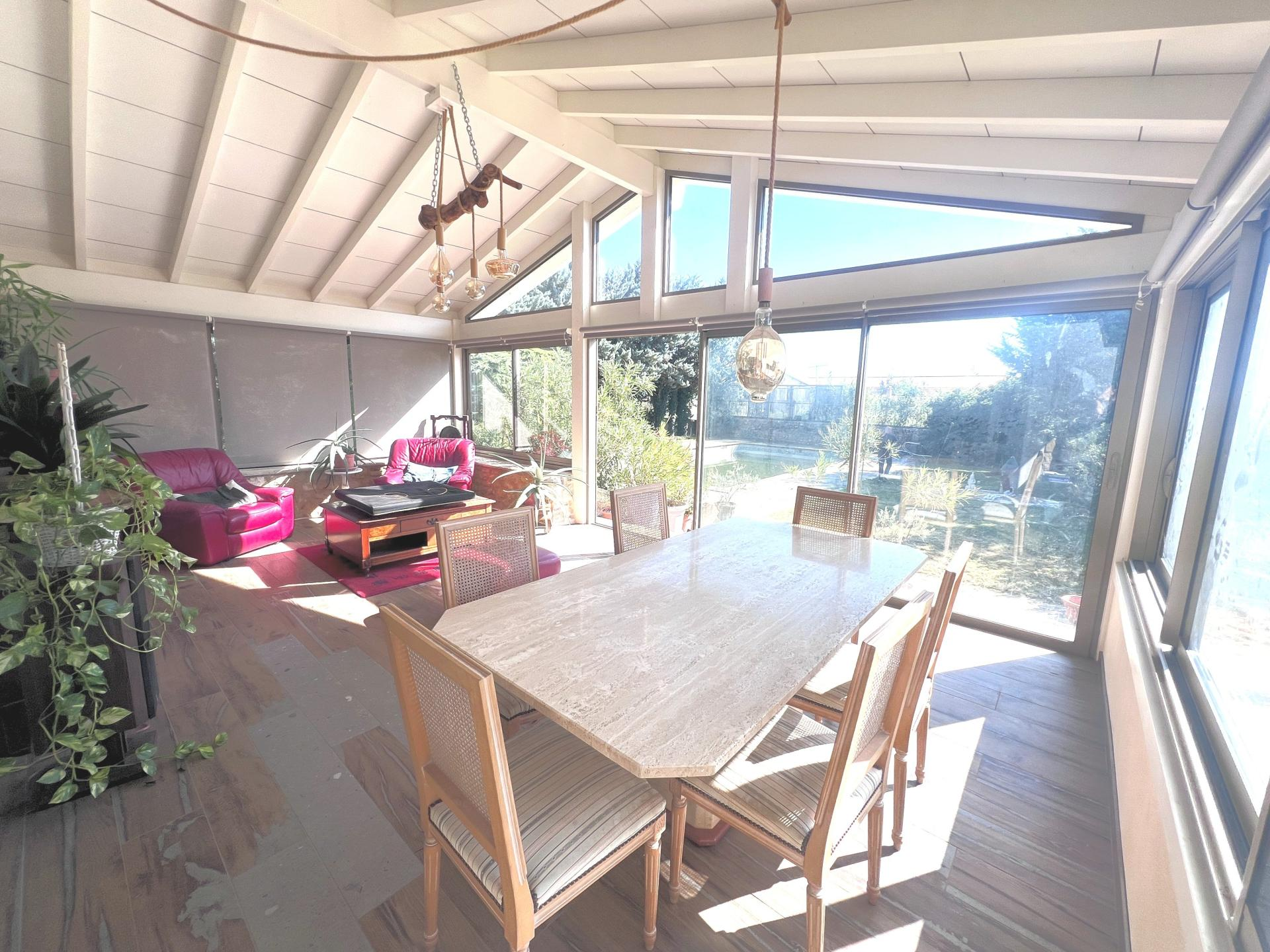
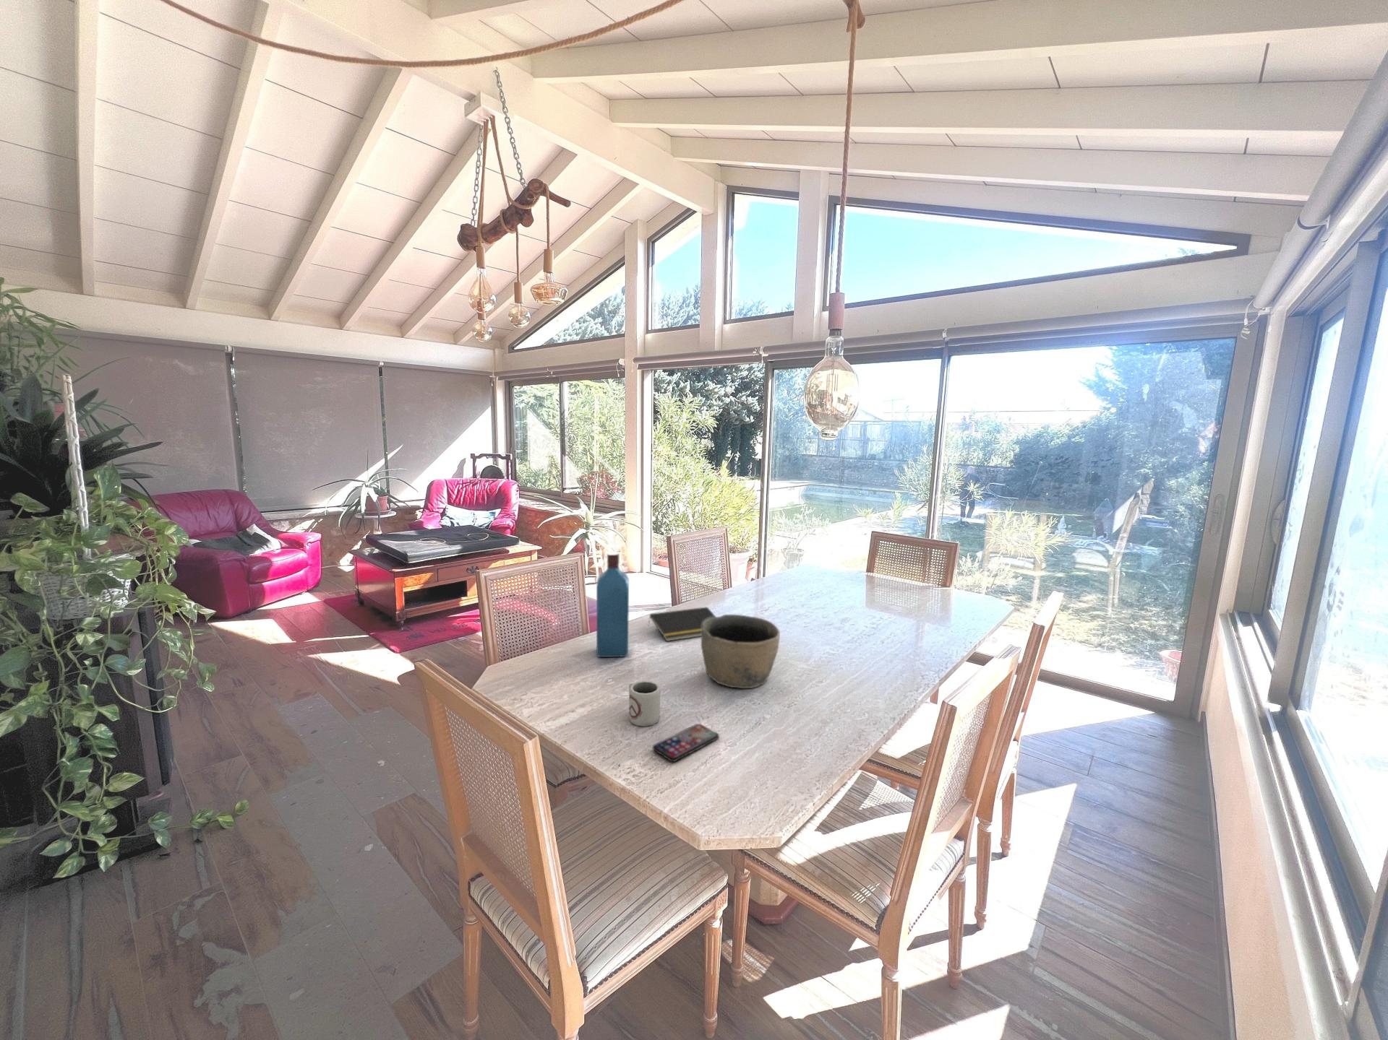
+ smartphone [652,723,720,761]
+ liquor [596,552,630,658]
+ cup [628,681,661,728]
+ notepad [647,606,717,642]
+ bowl [701,614,780,689]
